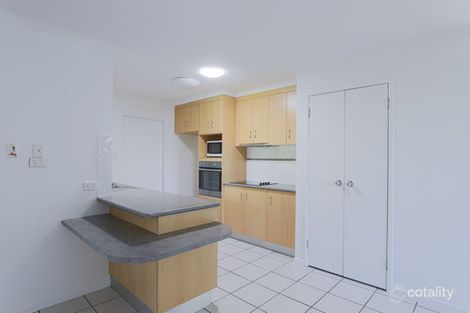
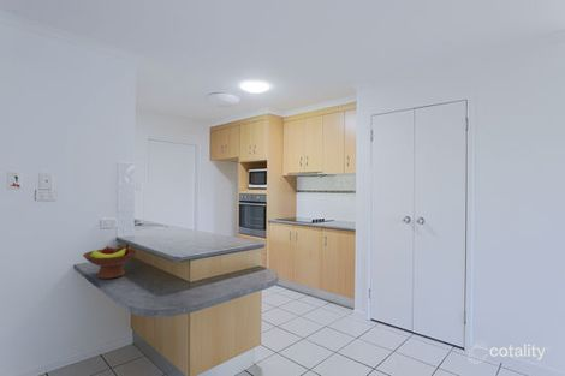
+ fruit bowl [82,243,138,280]
